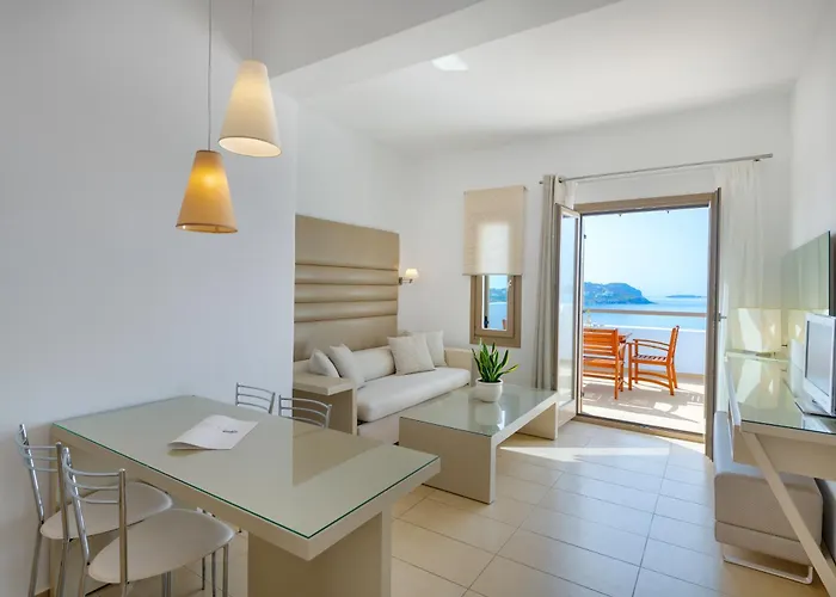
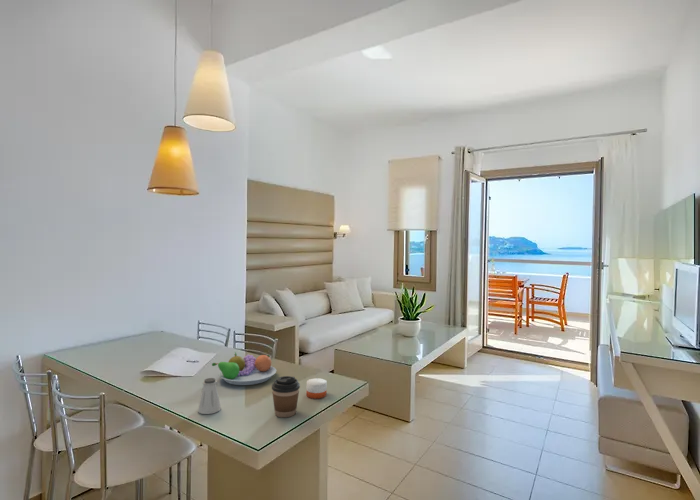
+ fruit bowl [211,351,277,386]
+ saltshaker [197,377,222,415]
+ candle [306,372,328,399]
+ coffee cup [271,375,301,418]
